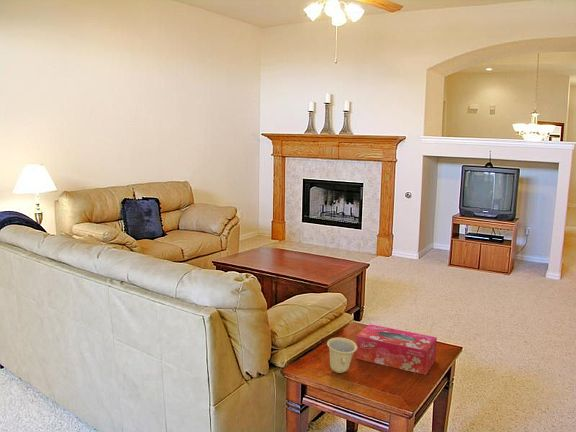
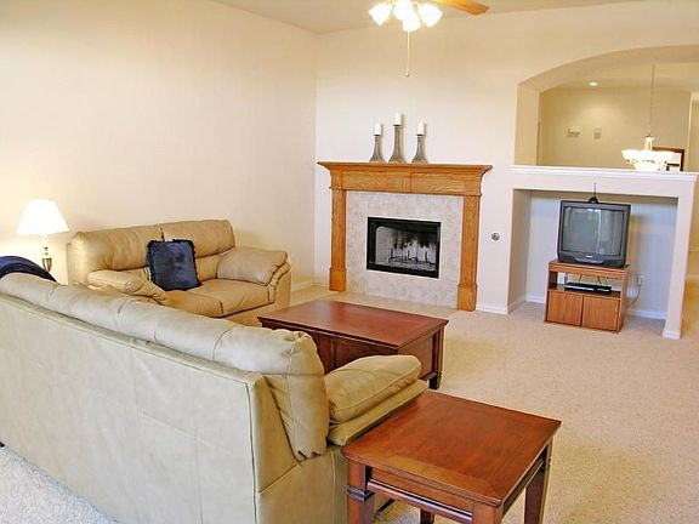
- tissue box [355,323,438,376]
- cup [326,336,357,374]
